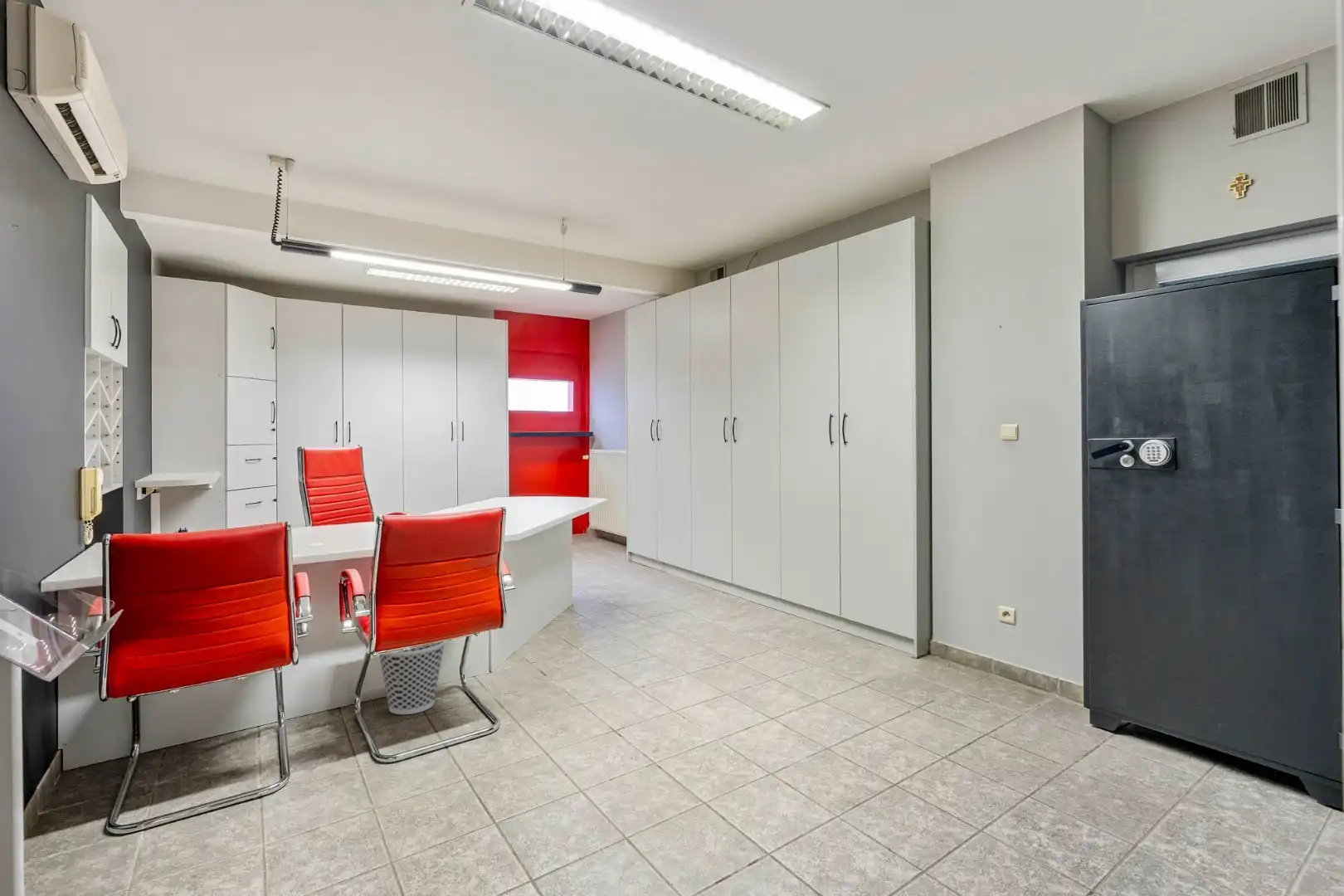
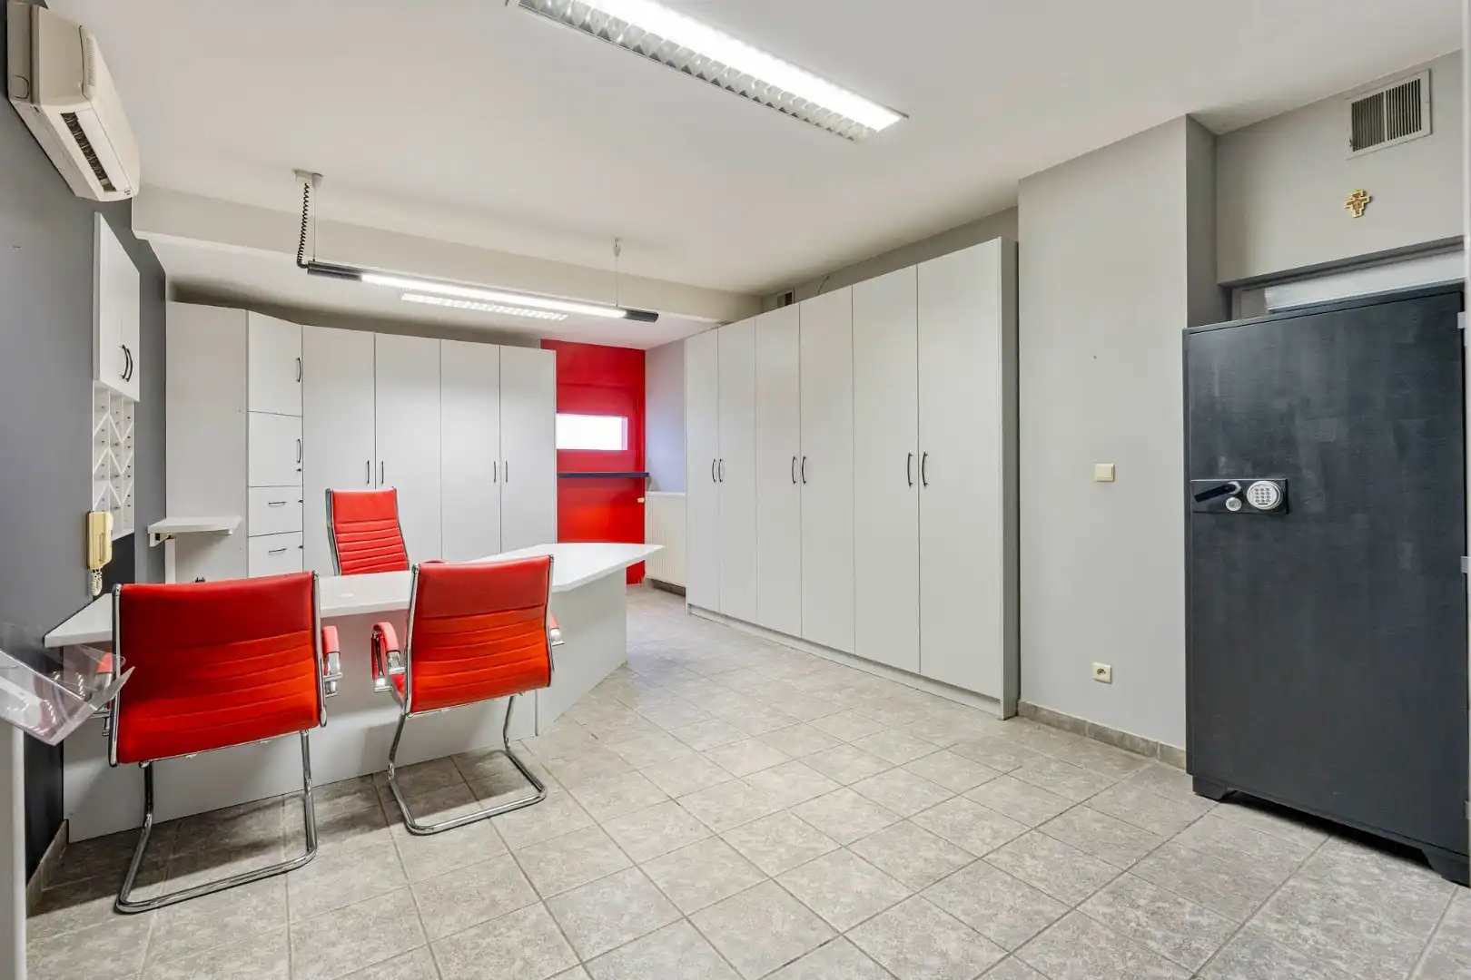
- wastebasket [378,640,447,715]
